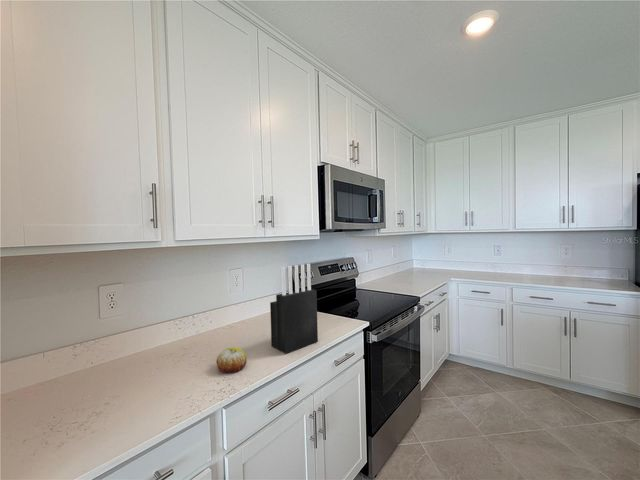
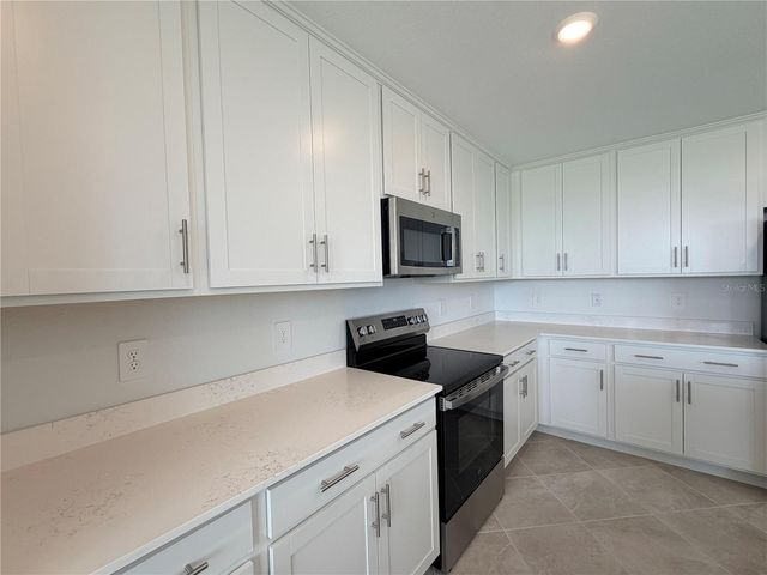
- knife block [269,263,319,354]
- fruit [215,346,247,374]
